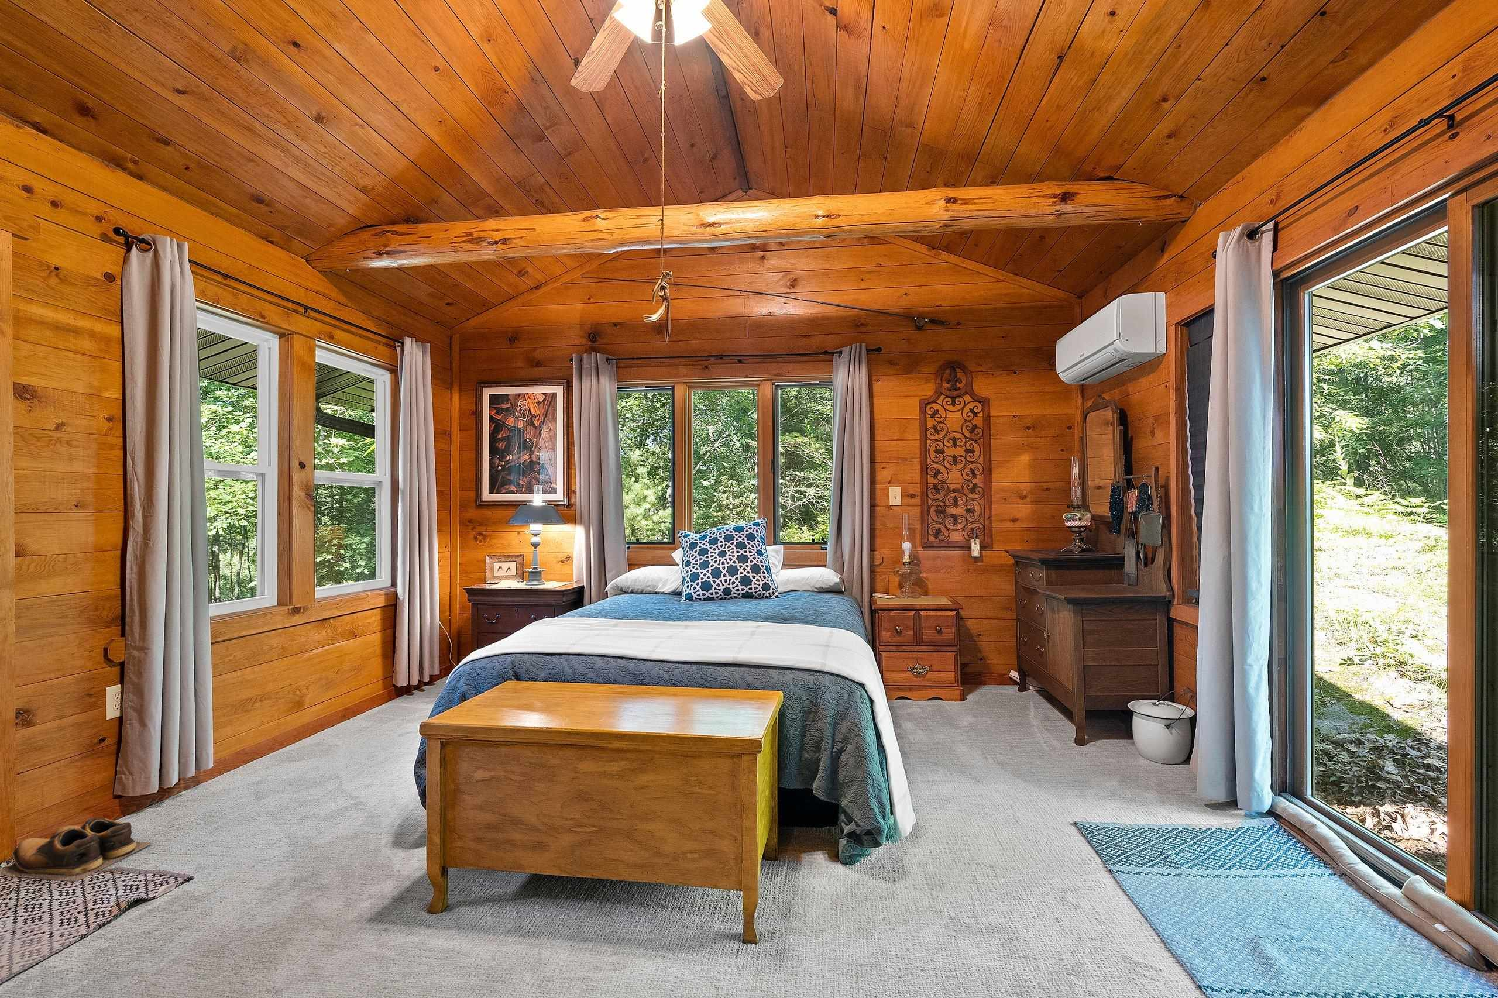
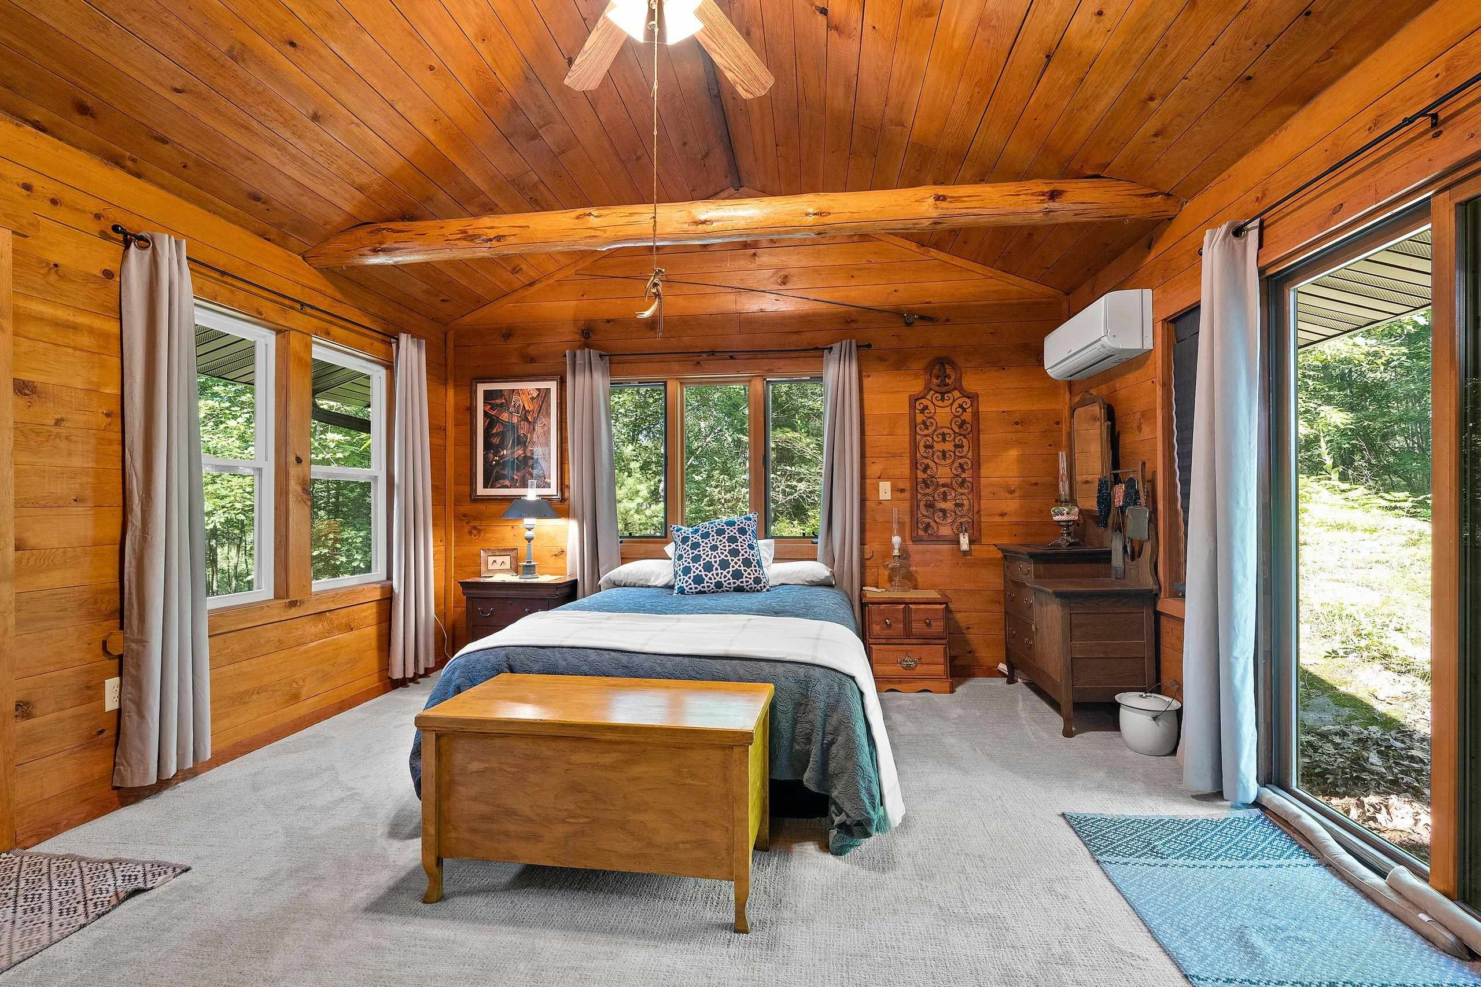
- shoes [0,818,154,882]
